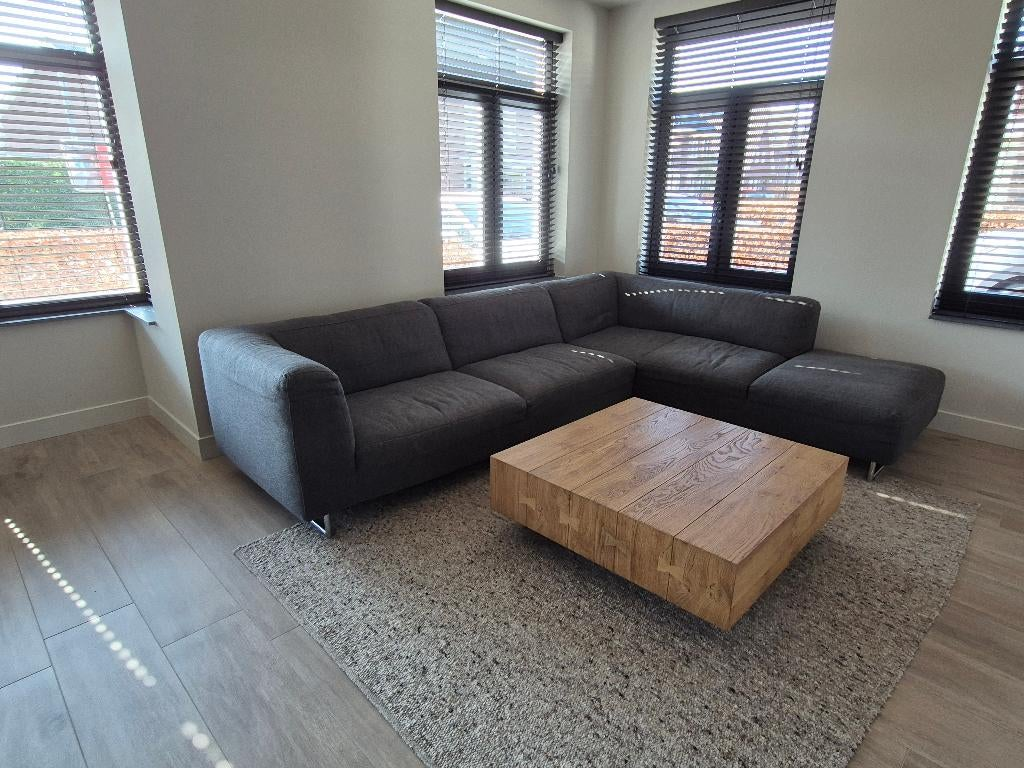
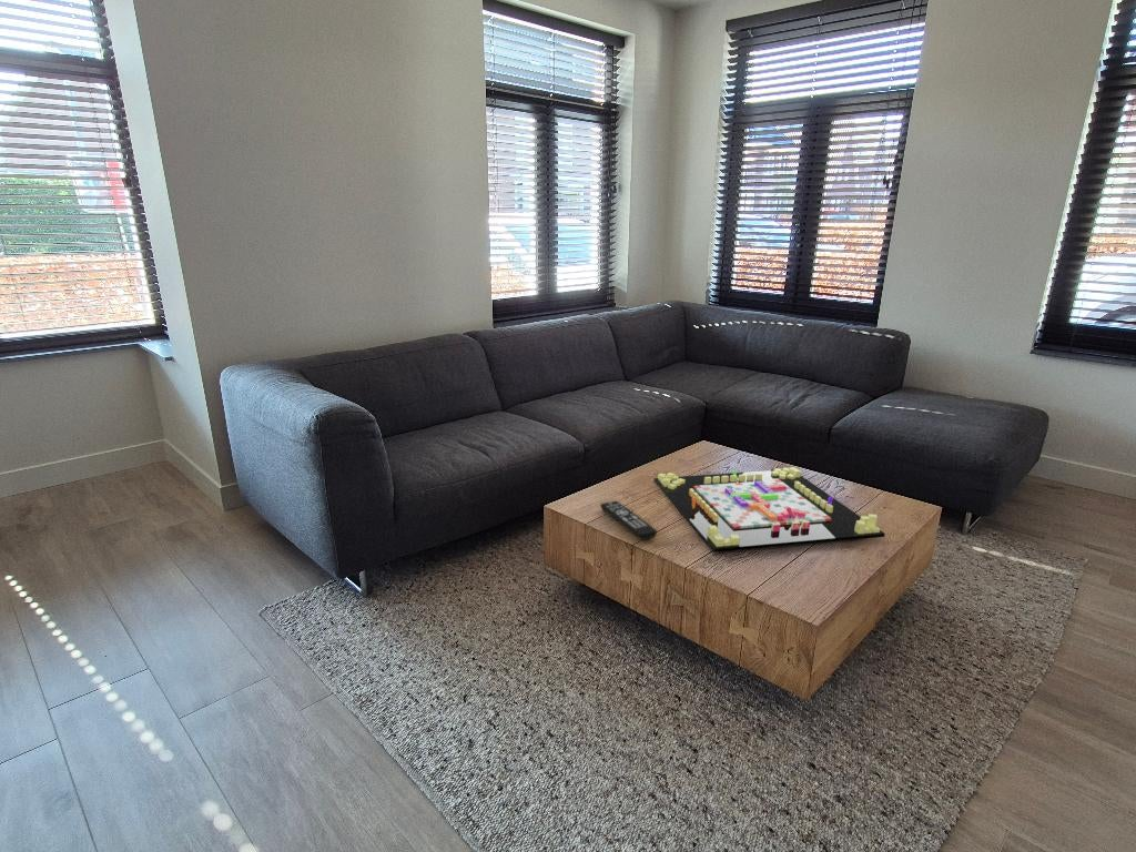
+ remote control [599,500,658,540]
+ gameboard [653,466,886,554]
